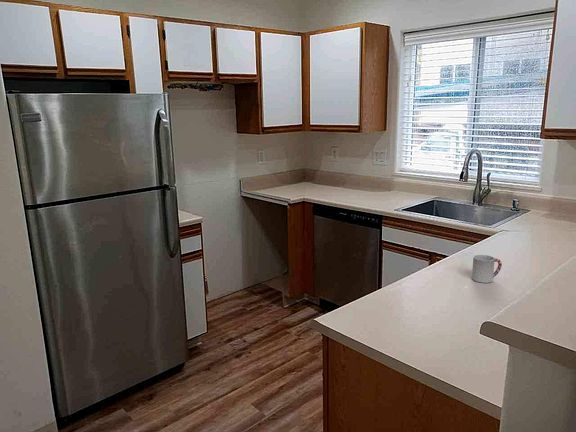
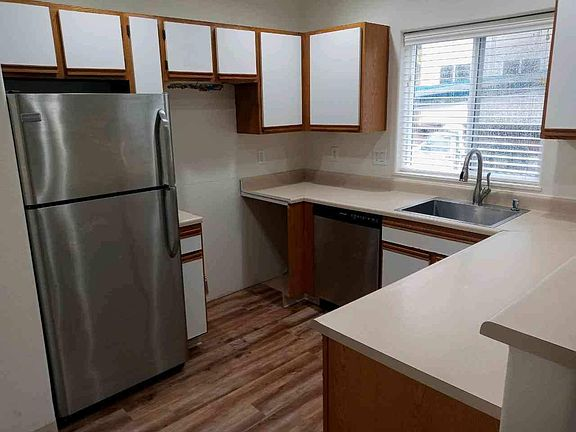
- cup [471,254,503,284]
